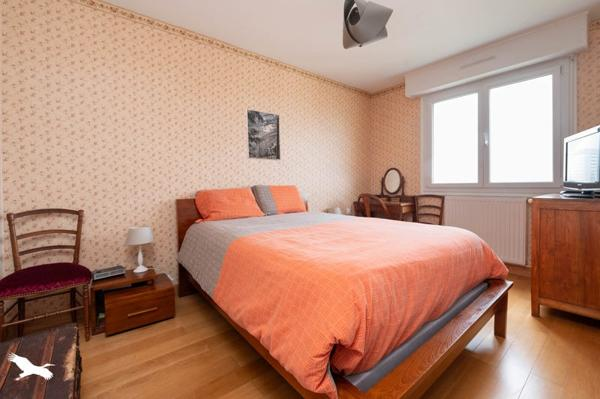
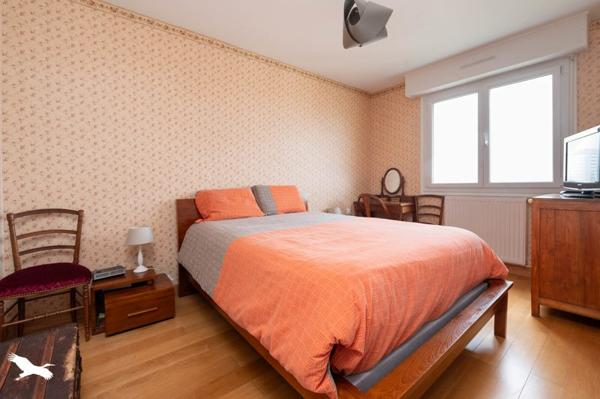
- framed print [245,108,282,161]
